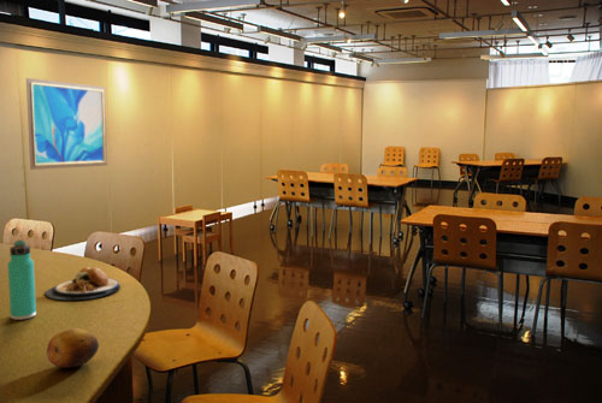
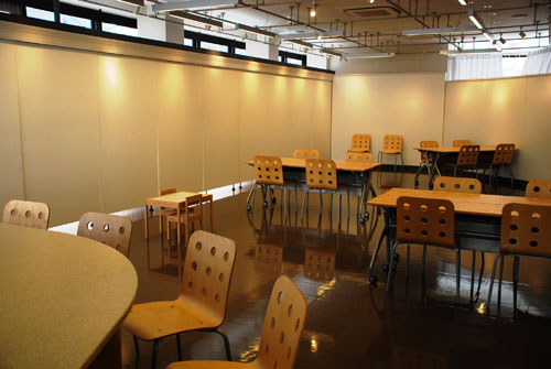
- wall art [25,77,108,171]
- thermos bottle [6,239,37,321]
- plate [45,266,122,301]
- fruit [46,327,100,369]
